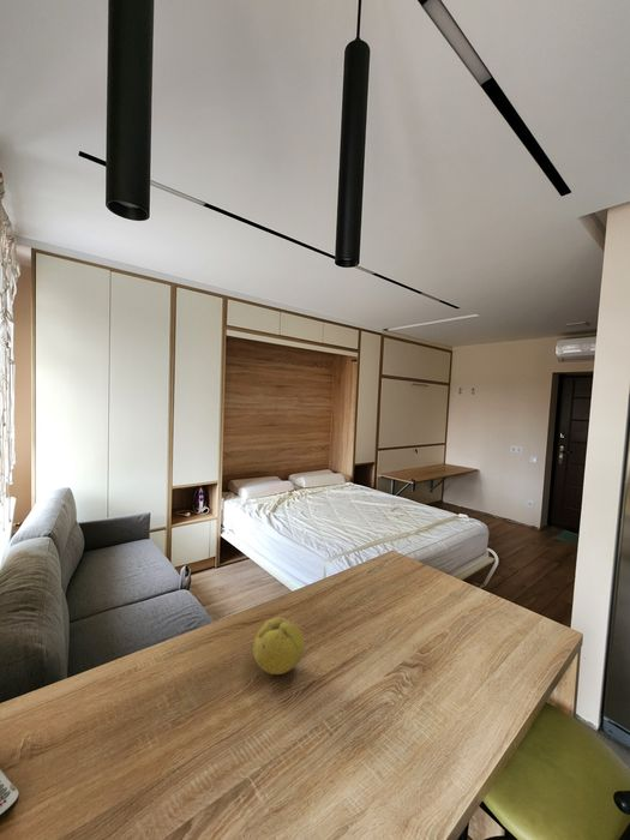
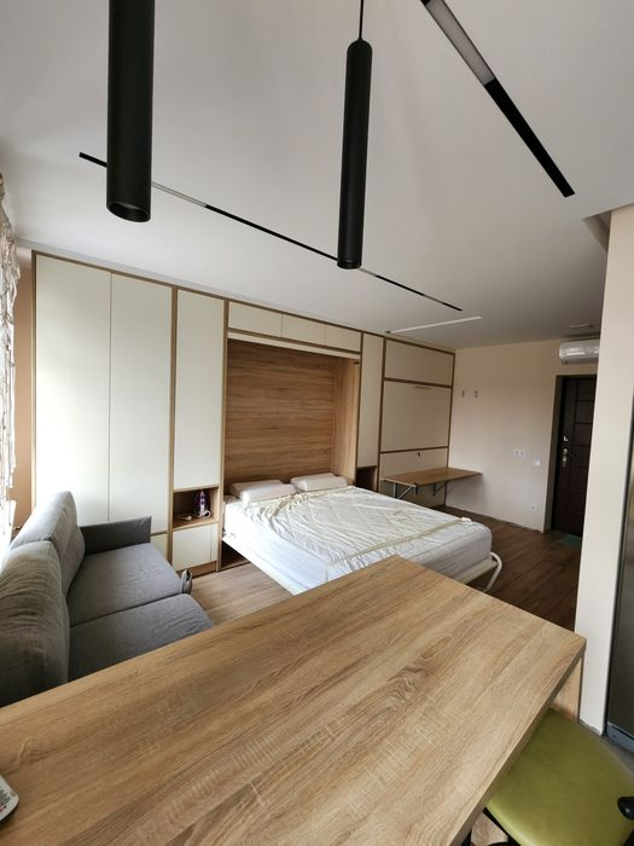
- fruit [252,616,306,676]
